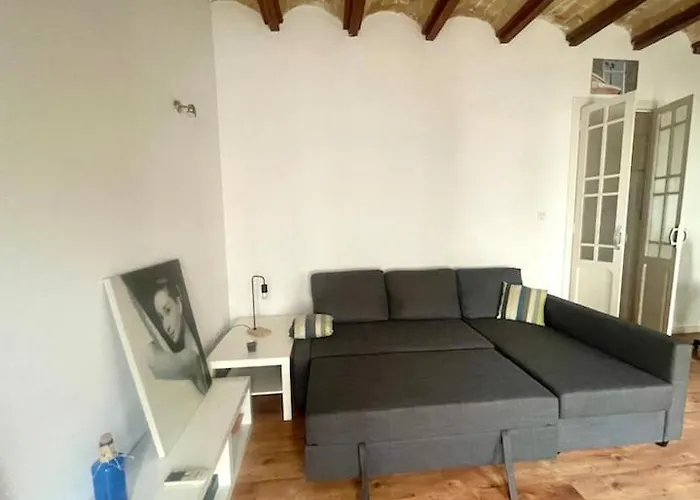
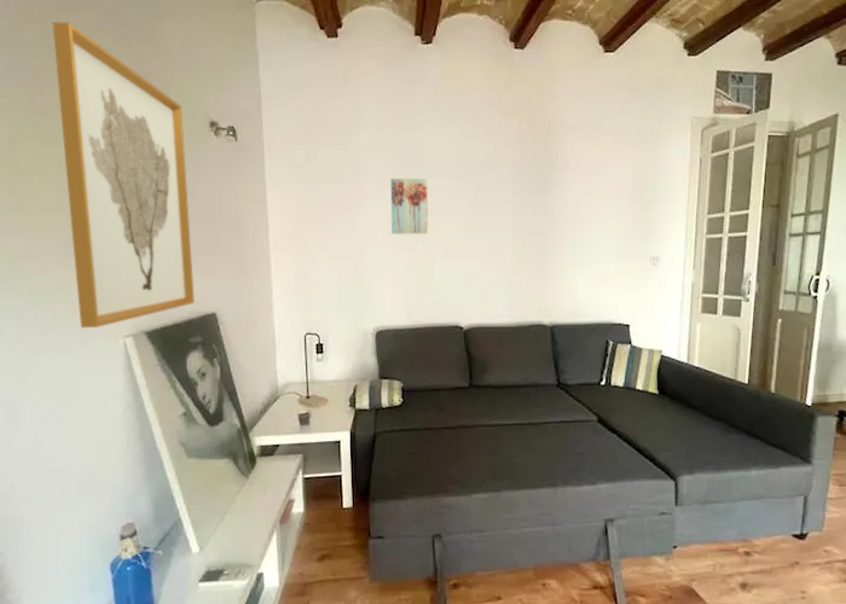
+ wall art [52,21,196,329]
+ wall art [390,178,429,234]
